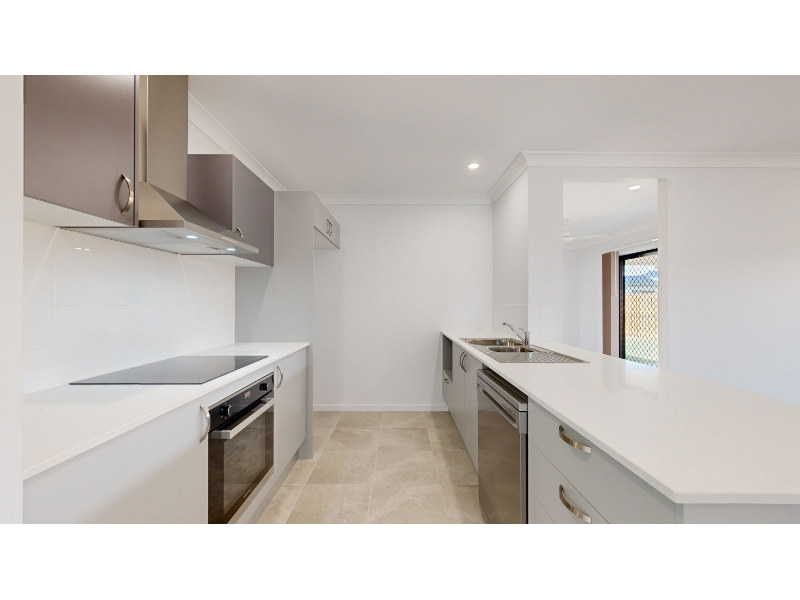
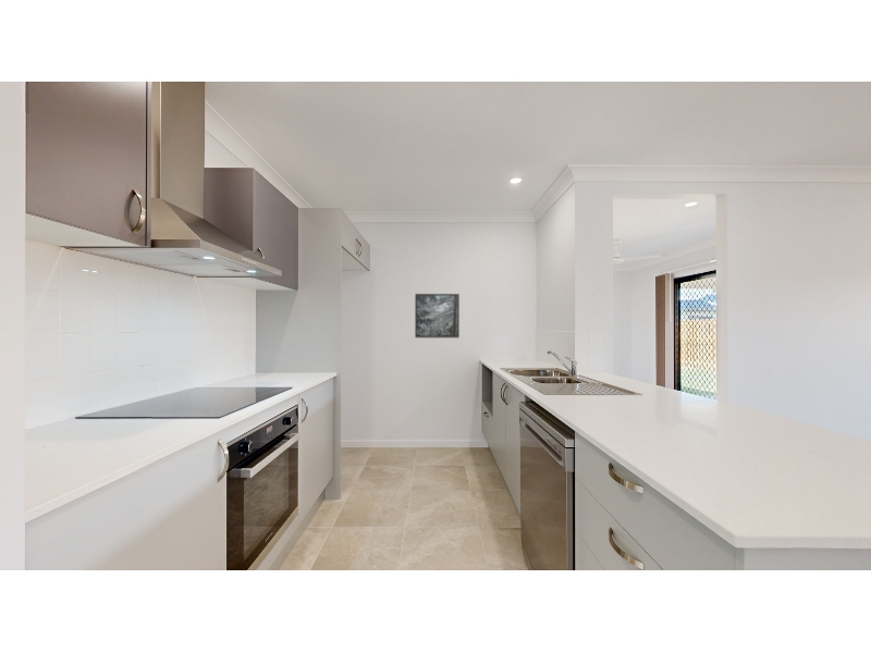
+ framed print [414,293,461,338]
